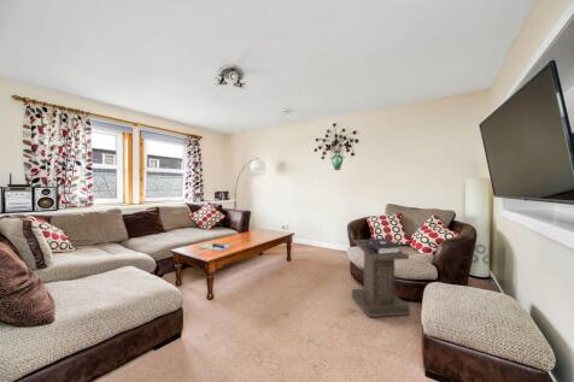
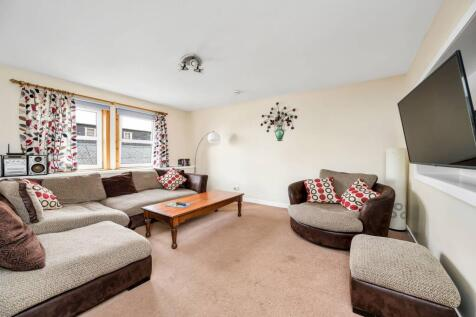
- lectern [351,237,410,318]
